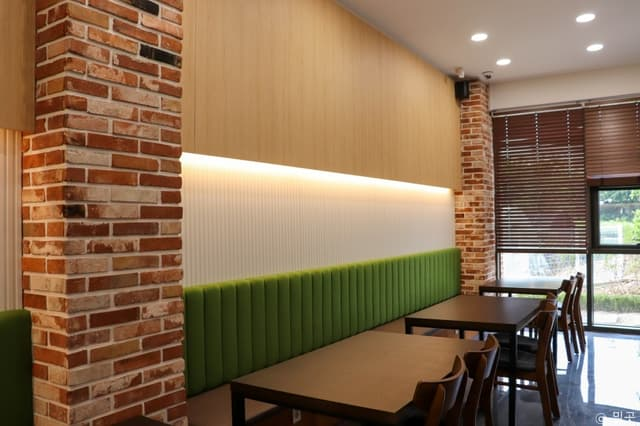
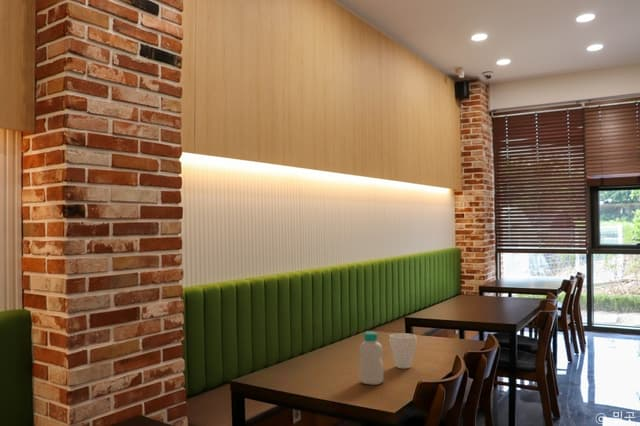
+ bottle [358,331,384,386]
+ cup [388,332,418,369]
